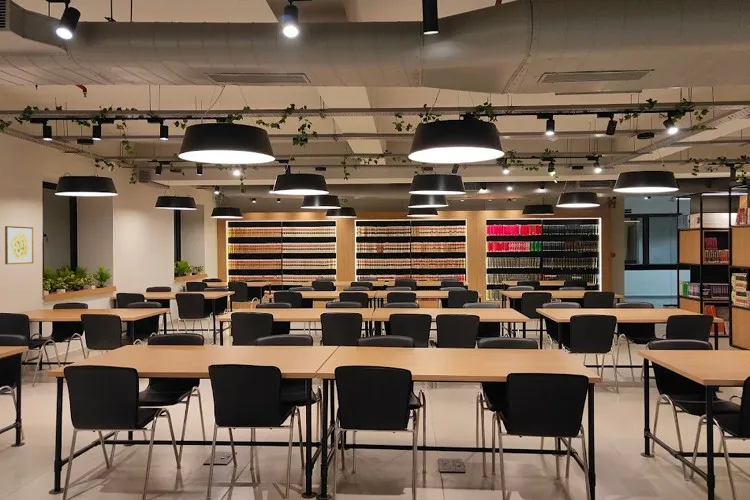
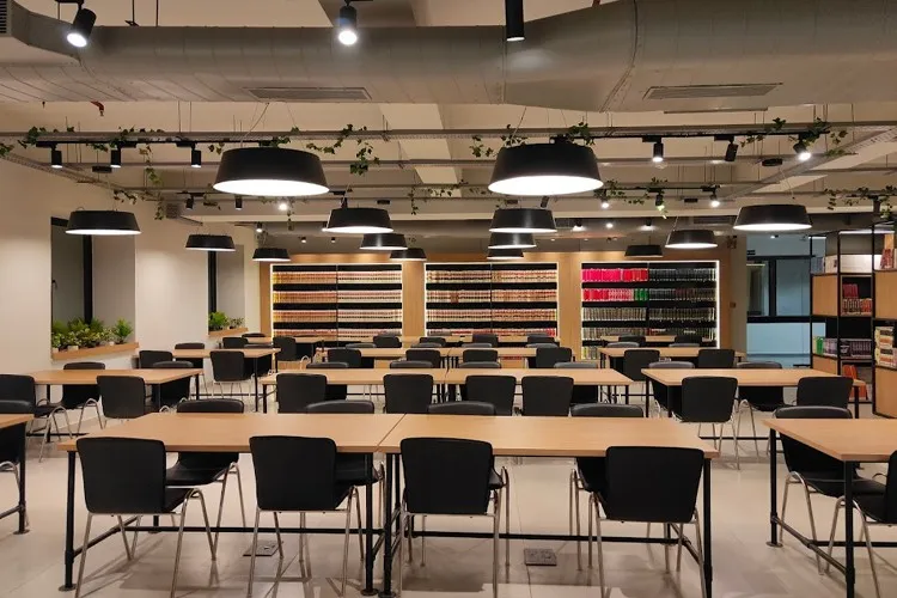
- wall art [4,225,34,265]
